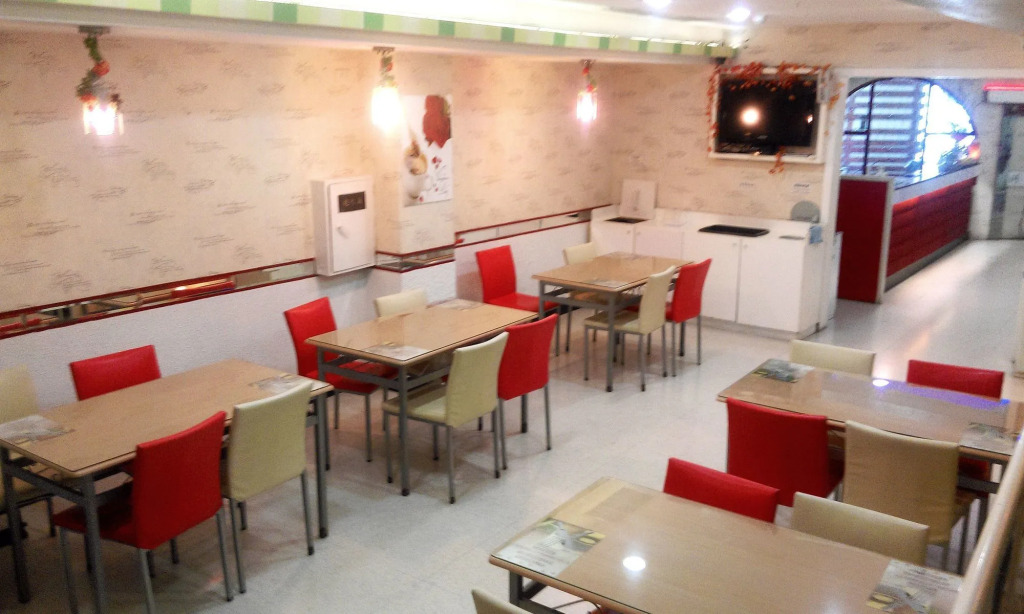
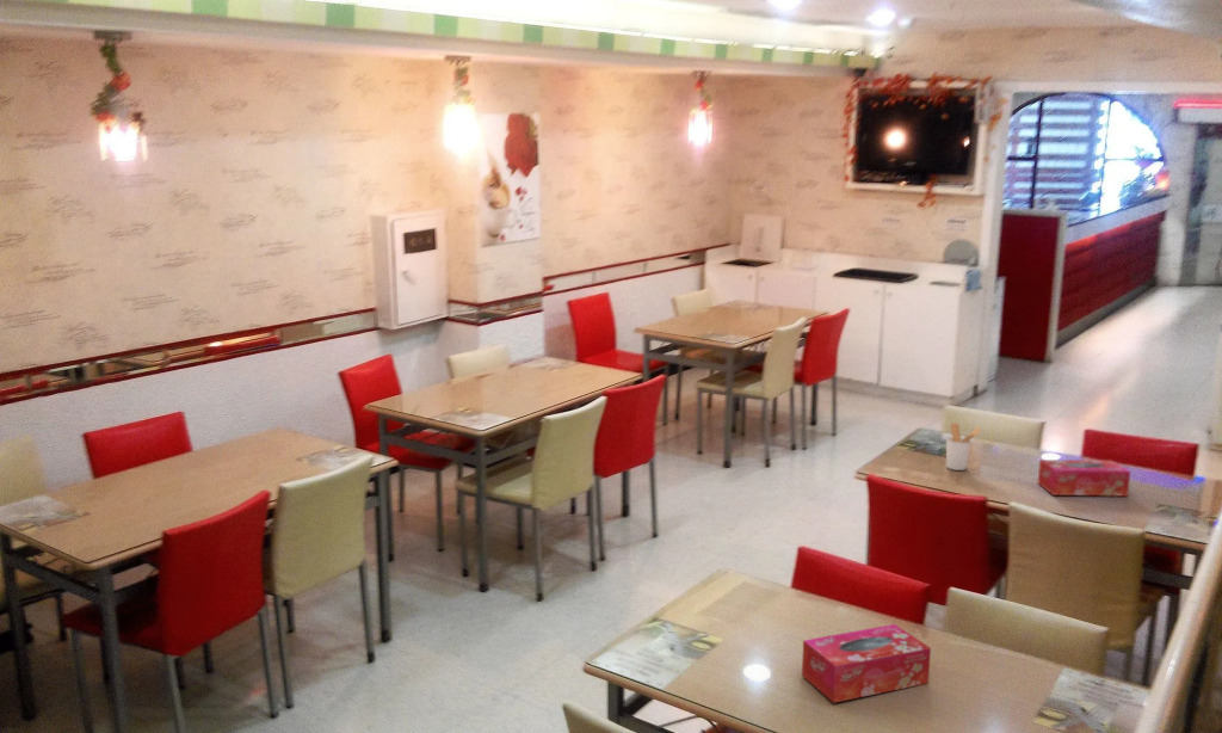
+ utensil holder [945,423,982,472]
+ tissue box [1037,458,1131,498]
+ tissue box [801,623,932,704]
